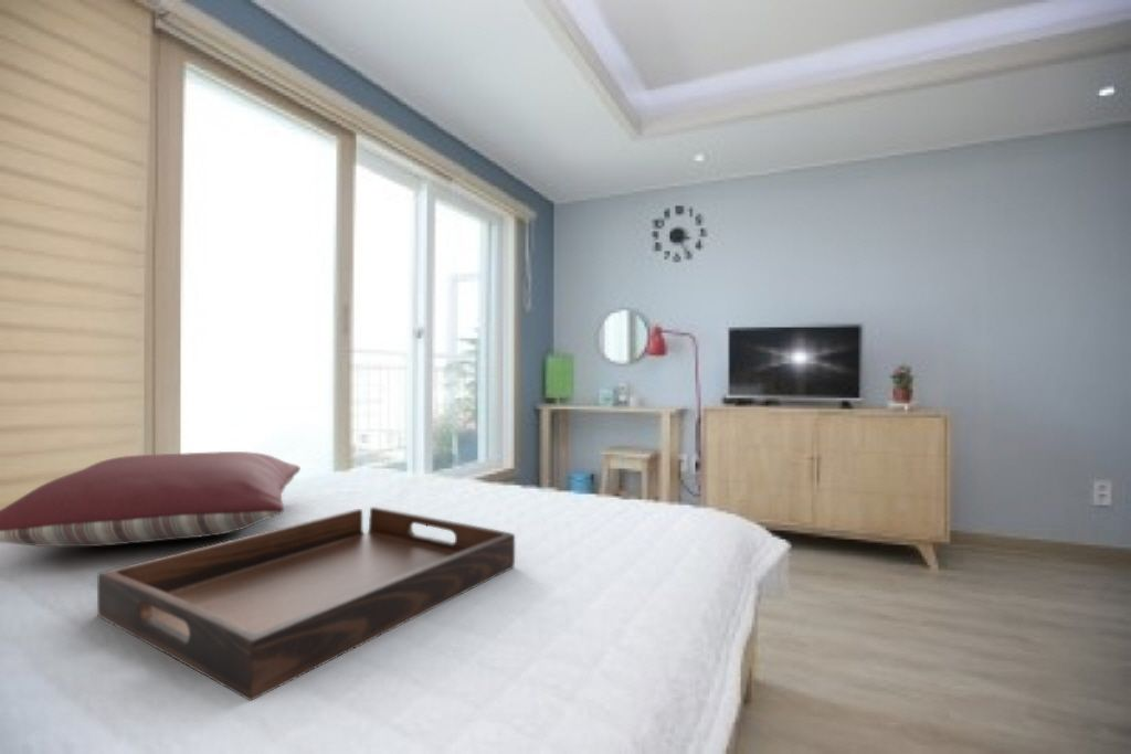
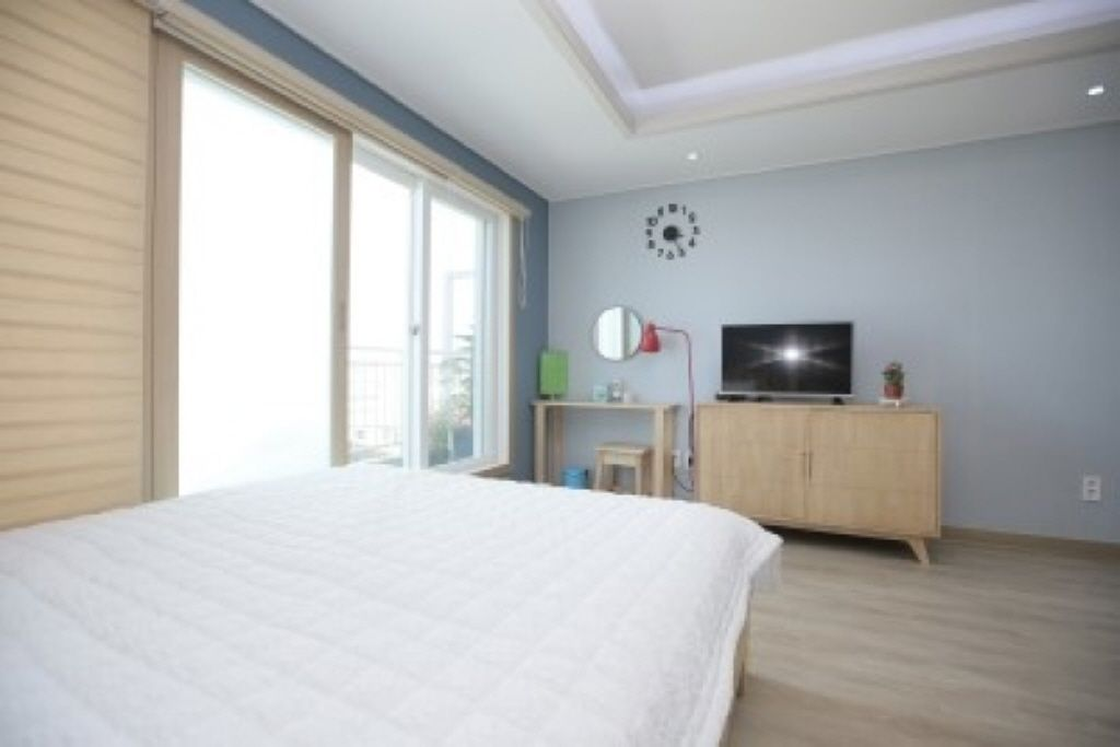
- pillow [0,450,302,548]
- serving tray [96,506,516,702]
